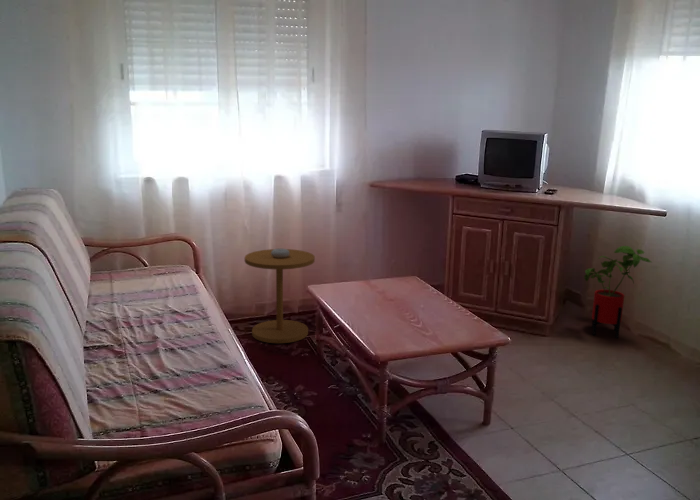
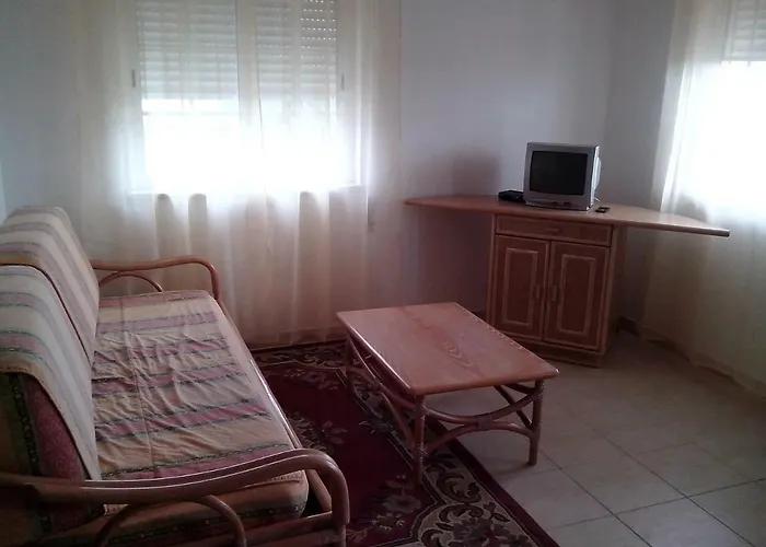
- house plant [583,245,653,339]
- side table [244,248,316,344]
